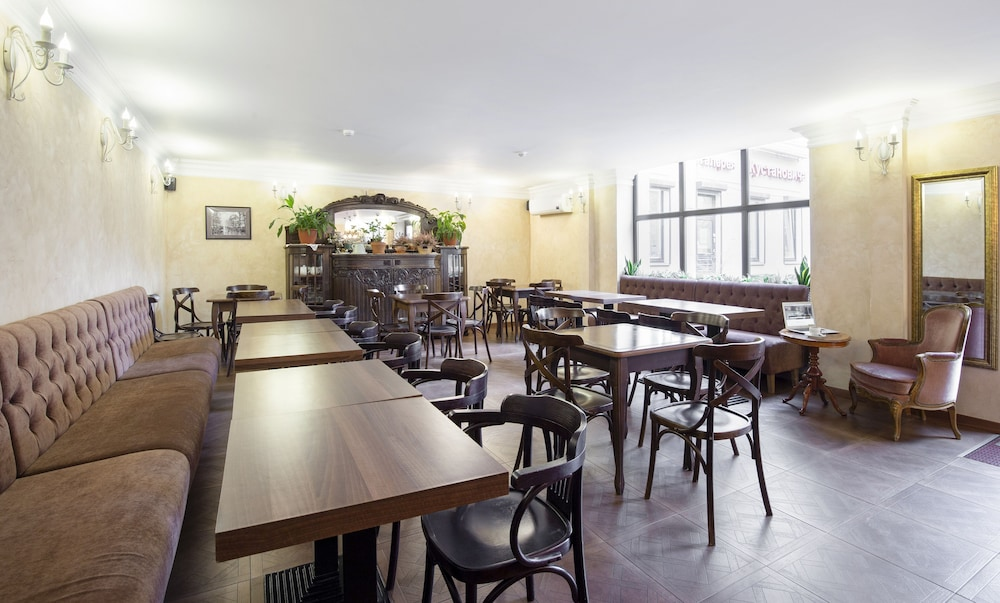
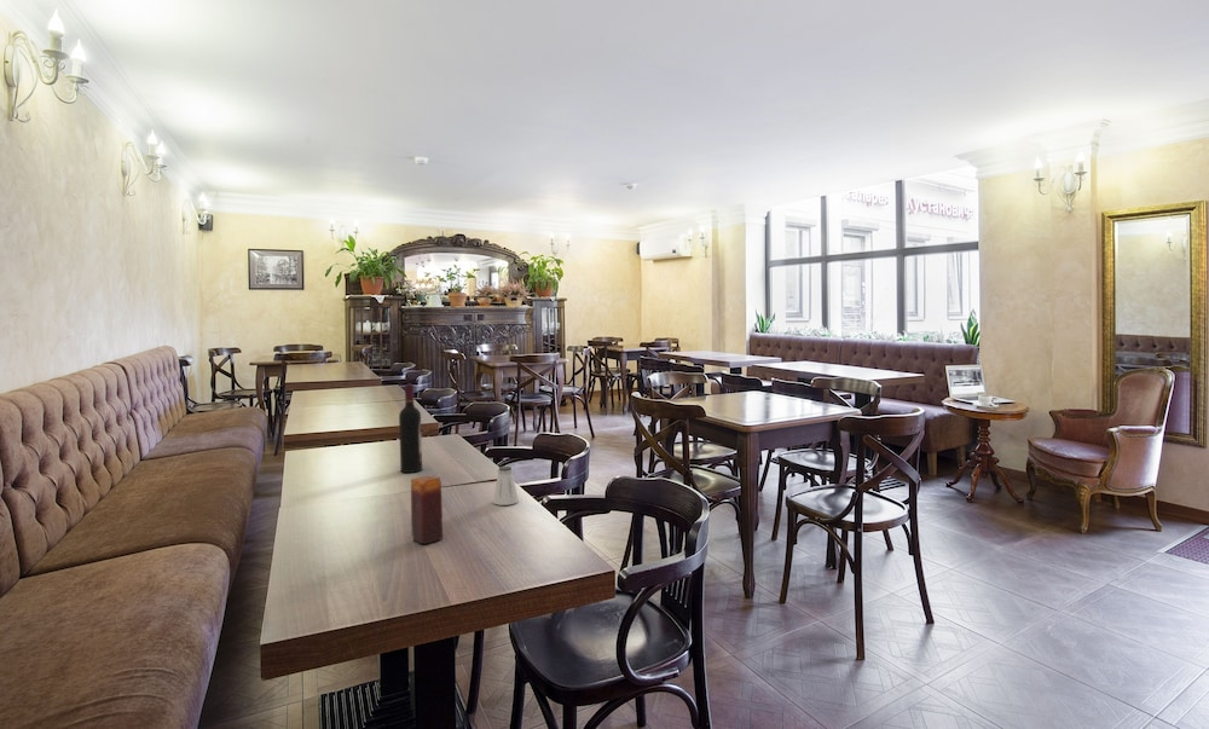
+ saltshaker [492,465,520,507]
+ wine bottle [398,383,423,474]
+ candle [410,474,444,545]
